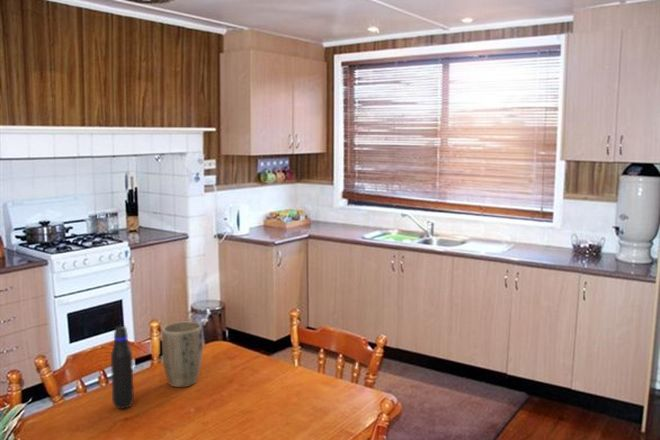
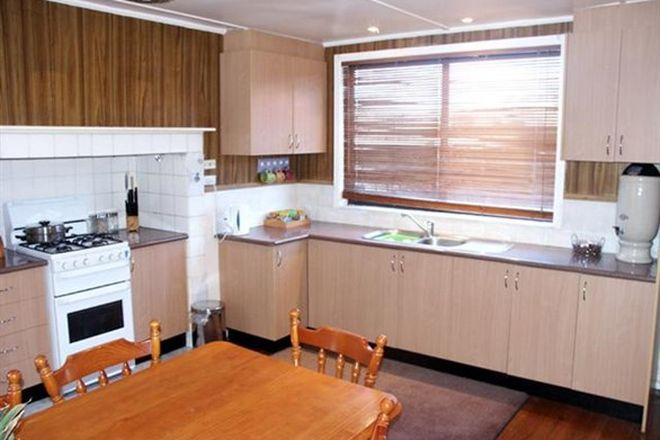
- water bottle [110,325,135,410]
- plant pot [161,321,204,388]
